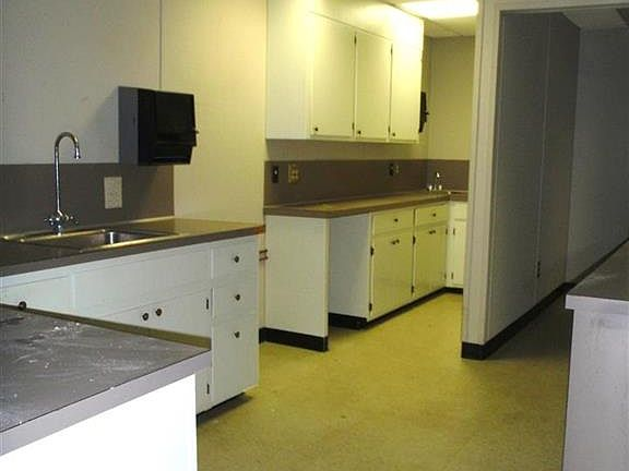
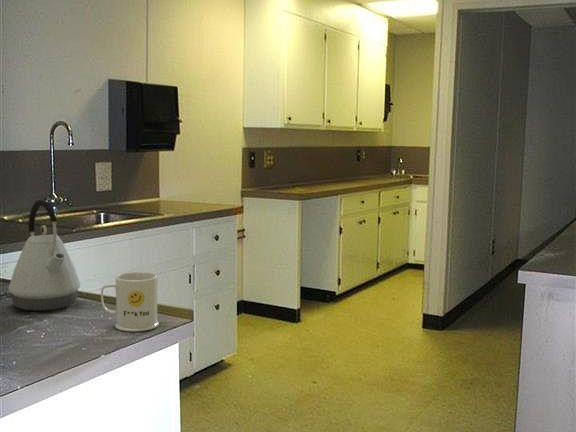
+ mug [100,271,160,332]
+ kettle [7,198,81,312]
